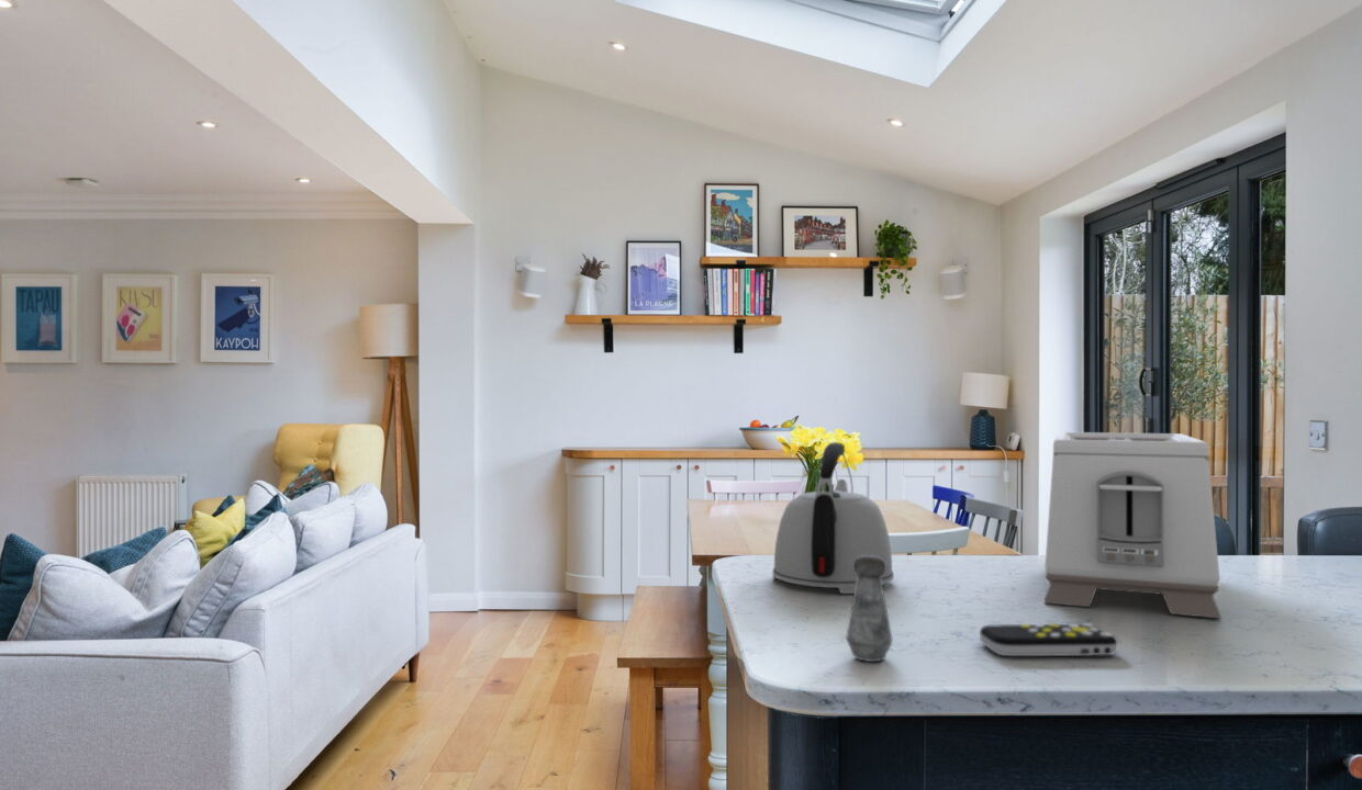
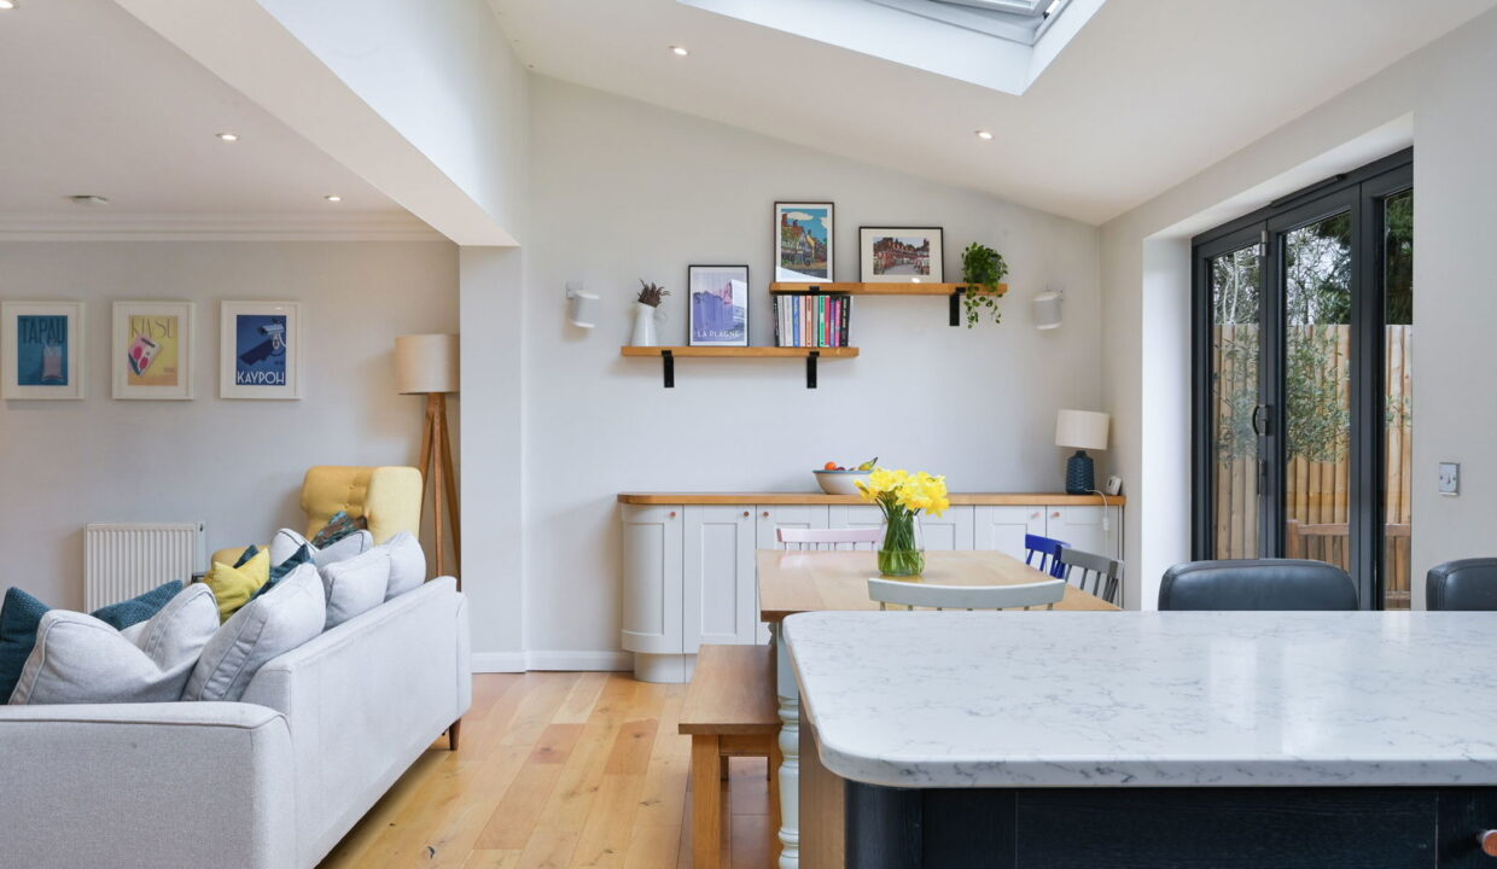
- remote control [979,622,1119,657]
- kettle [772,441,895,595]
- salt shaker [845,555,894,663]
- toaster [1043,431,1223,619]
